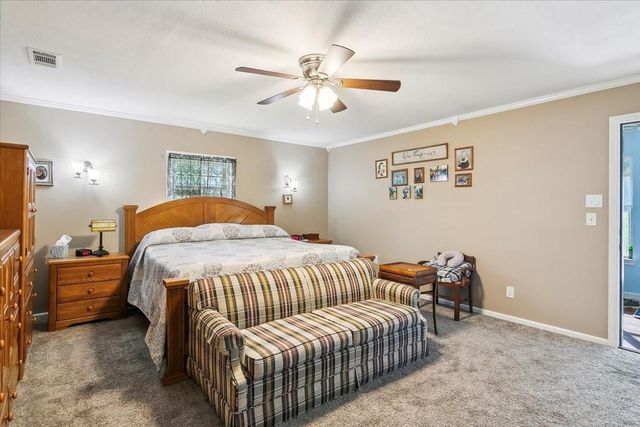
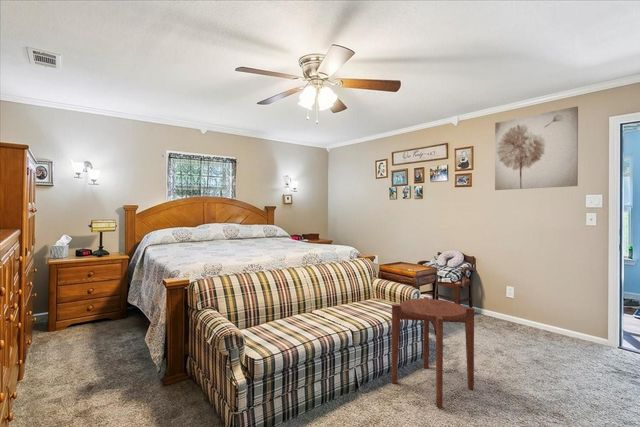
+ wall art [494,105,579,191]
+ side table [391,296,475,409]
